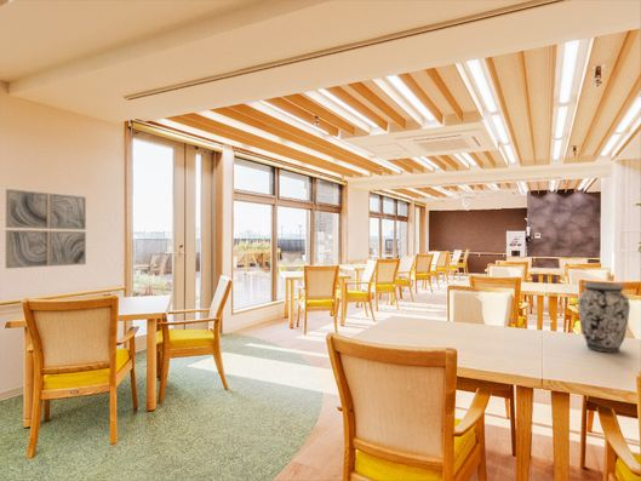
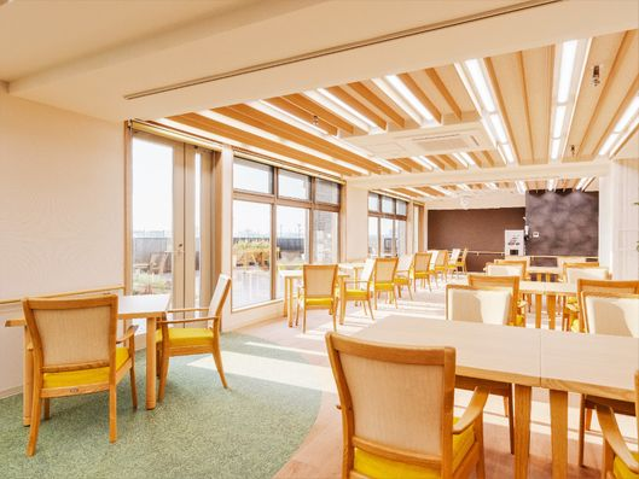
- wall art [5,188,87,269]
- vase [577,281,631,354]
